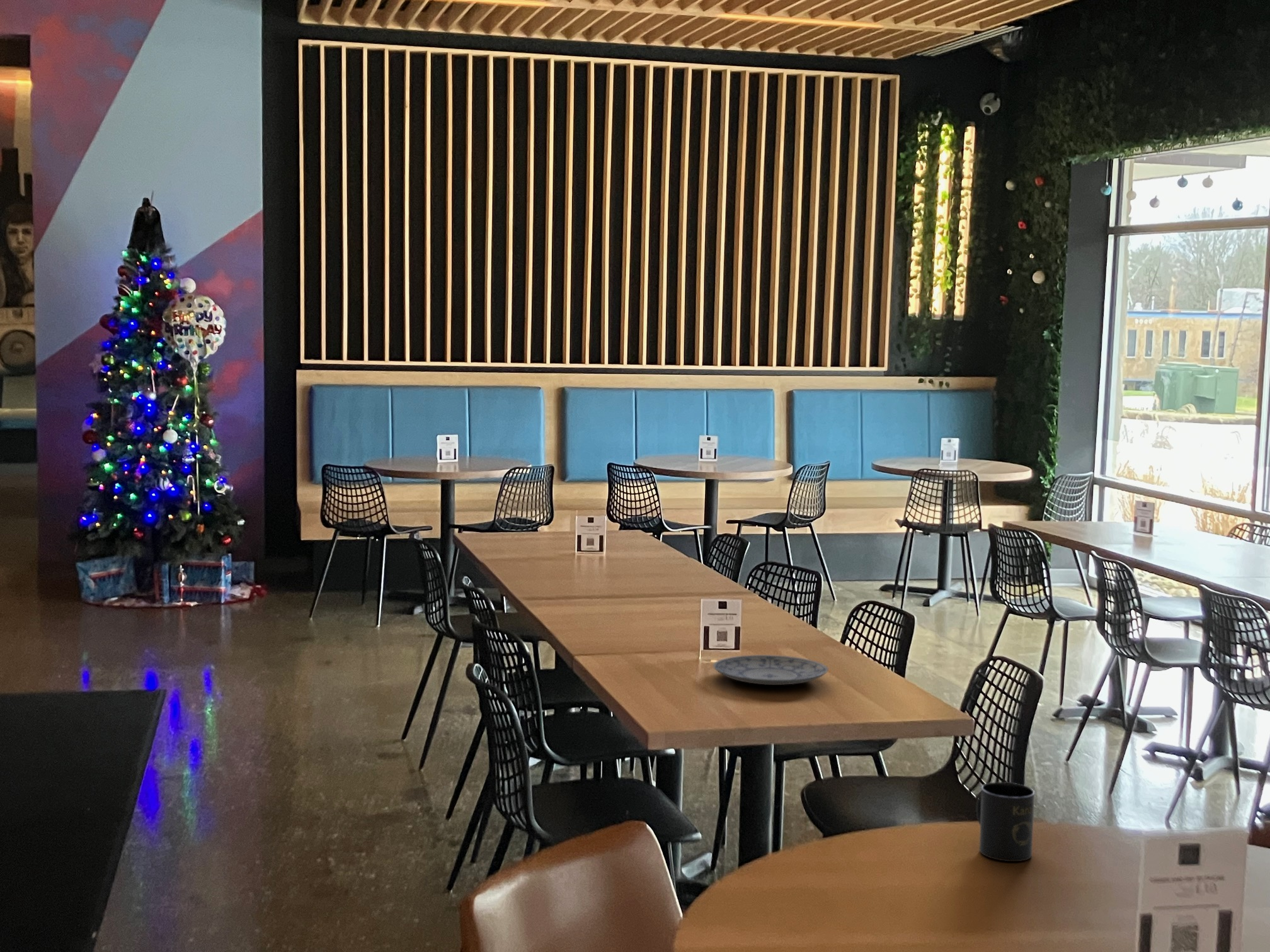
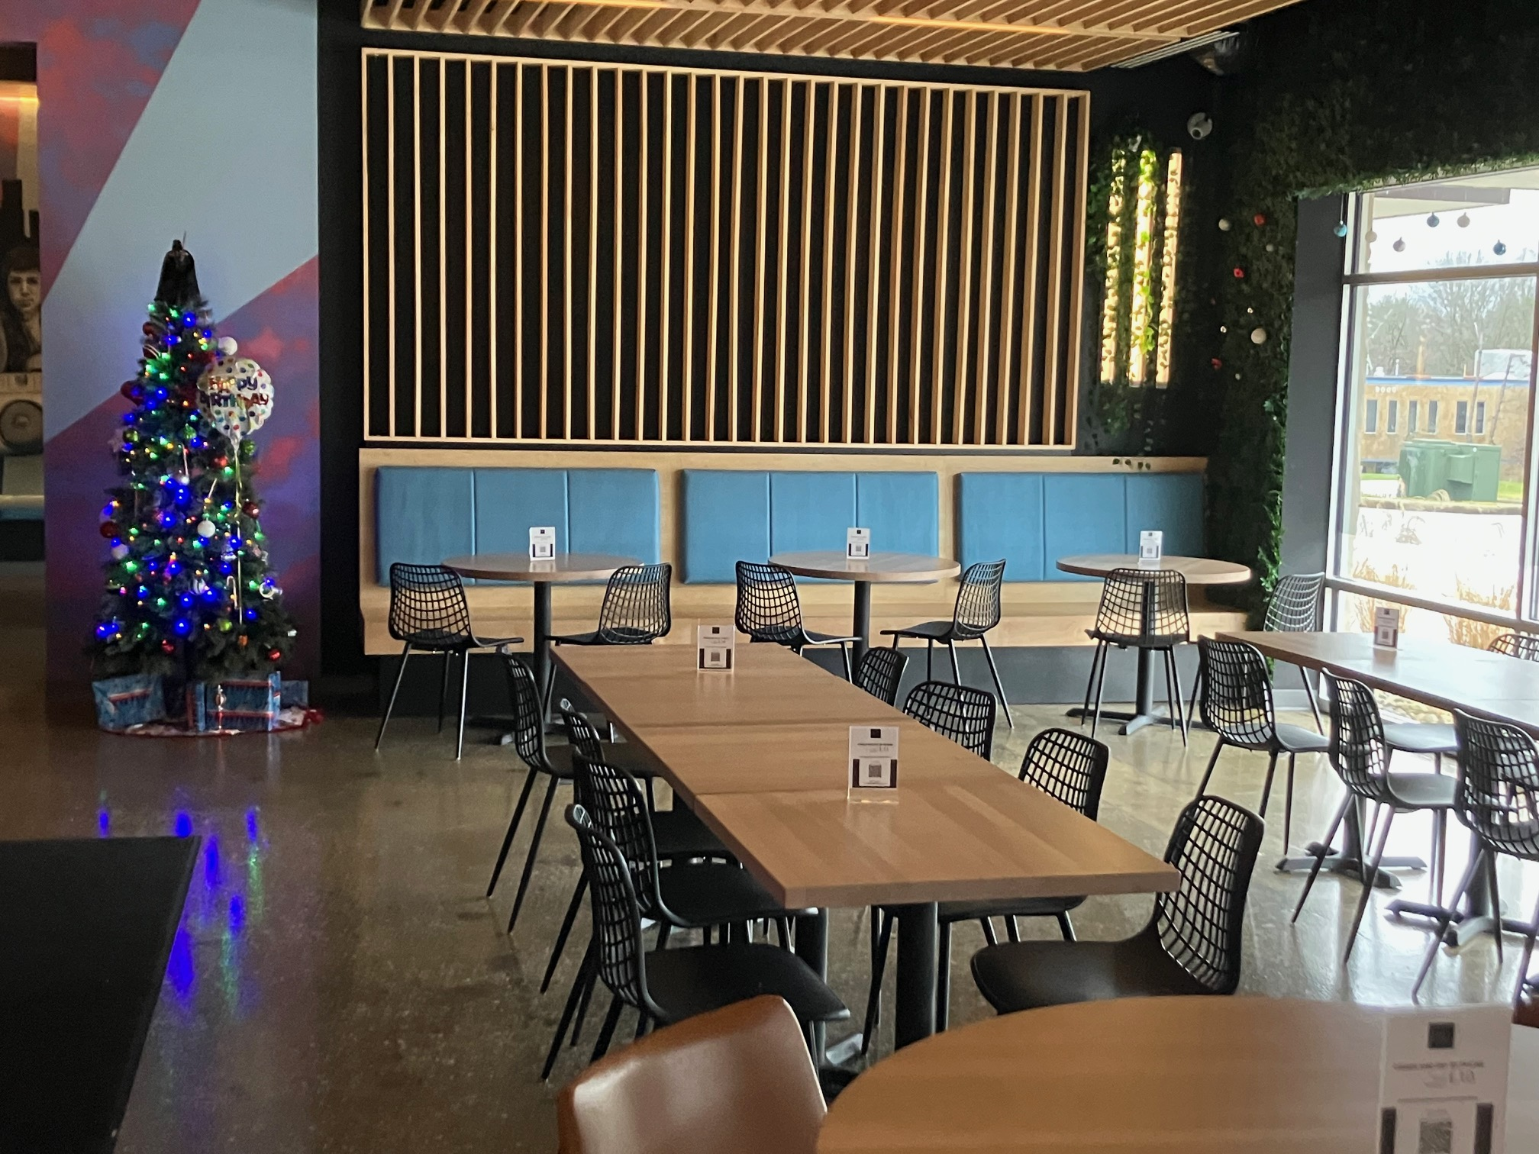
- mug [976,781,1035,862]
- plate [712,654,829,686]
